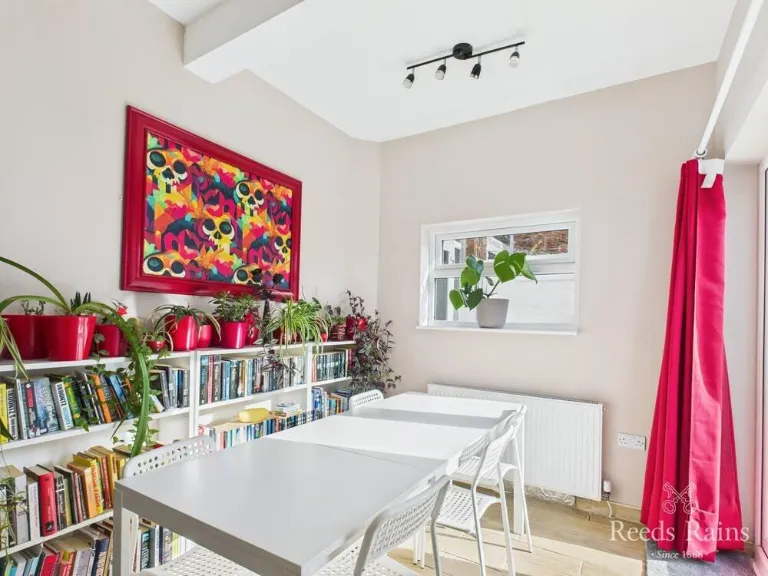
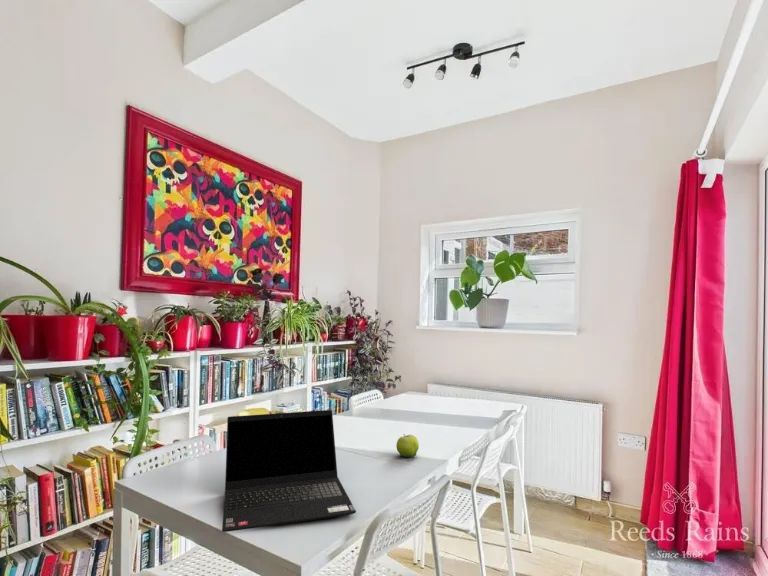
+ fruit [395,434,420,458]
+ laptop computer [221,409,357,533]
